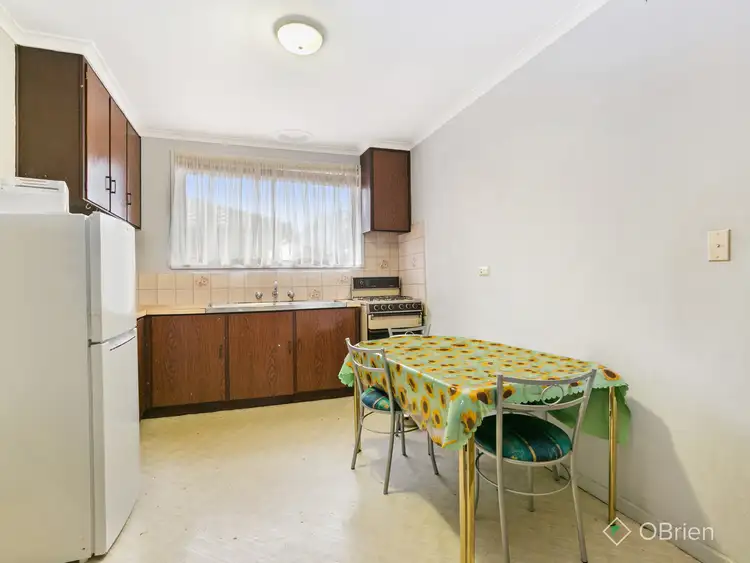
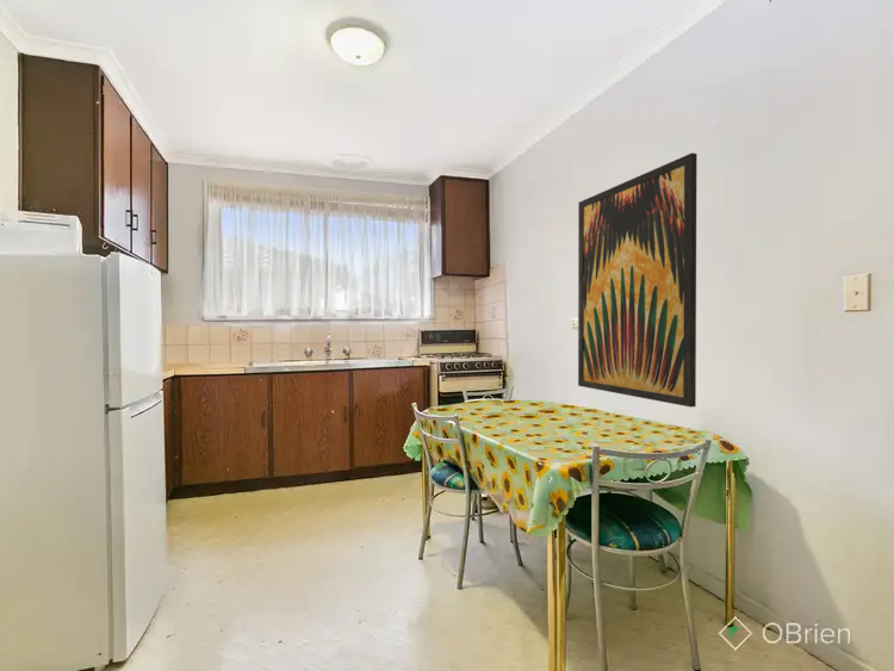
+ wall art [577,151,699,409]
